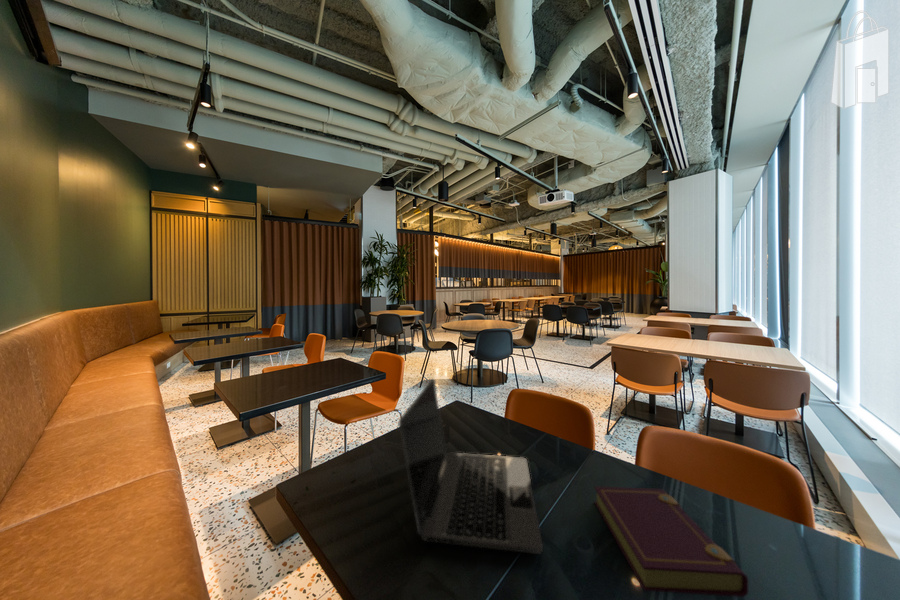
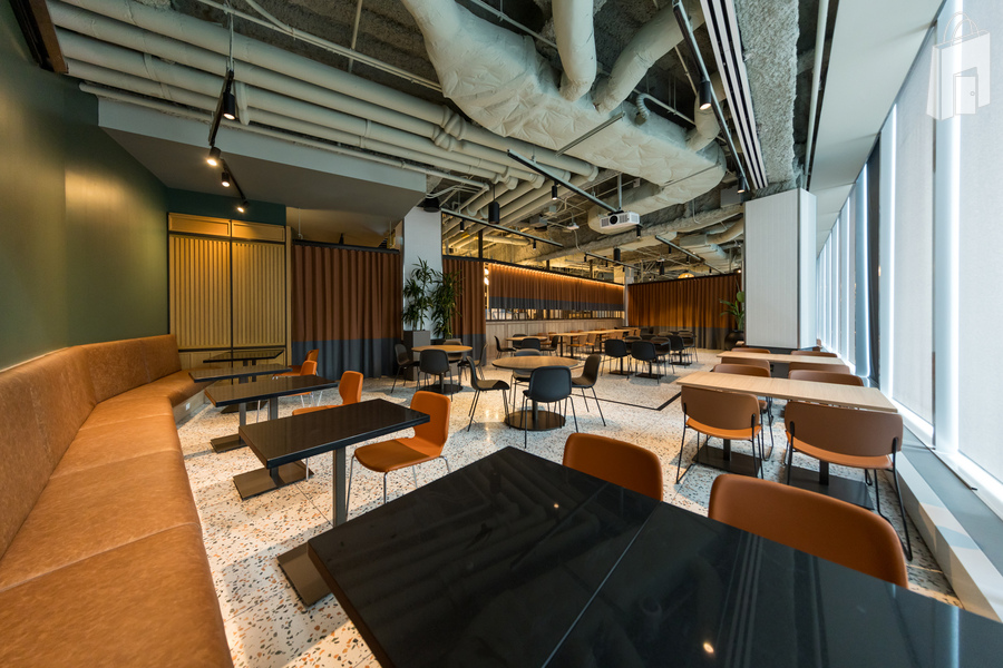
- book [593,485,749,598]
- laptop [398,378,544,555]
